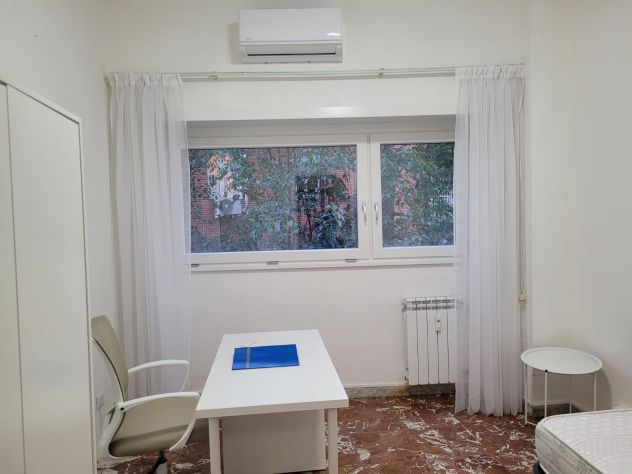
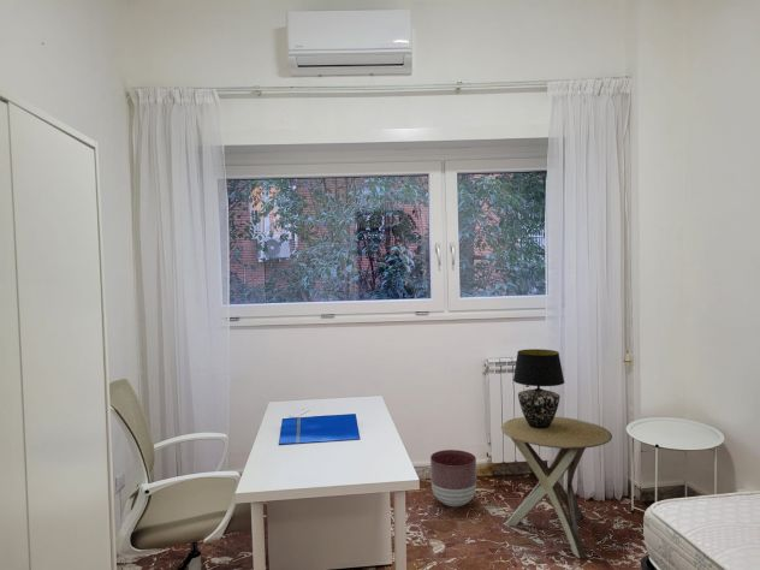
+ planter [429,449,477,507]
+ table lamp [512,348,565,428]
+ side table [500,416,613,559]
